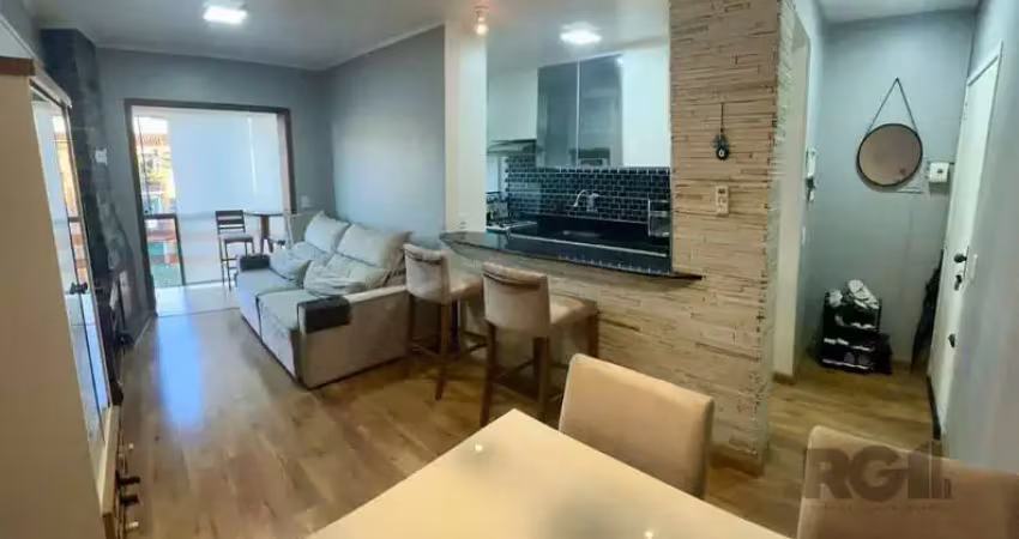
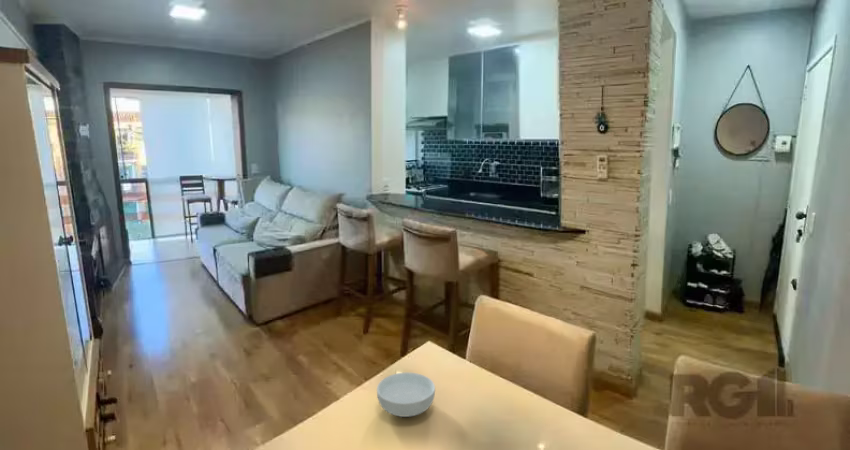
+ cereal bowl [376,371,436,418]
